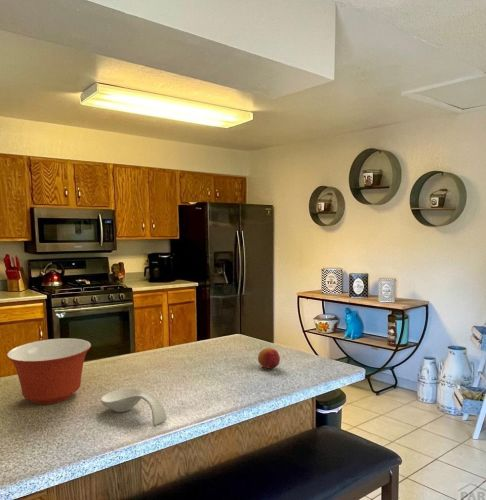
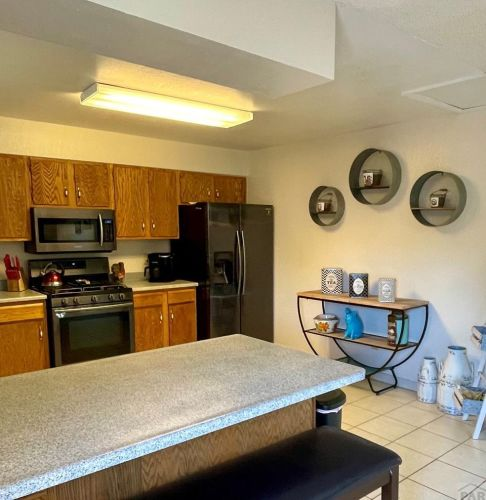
- fruit [257,347,281,370]
- spoon rest [100,387,168,426]
- mixing bowl [6,337,92,405]
